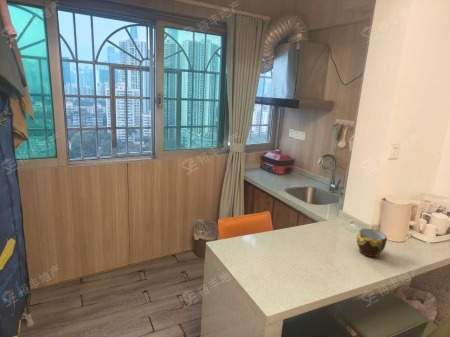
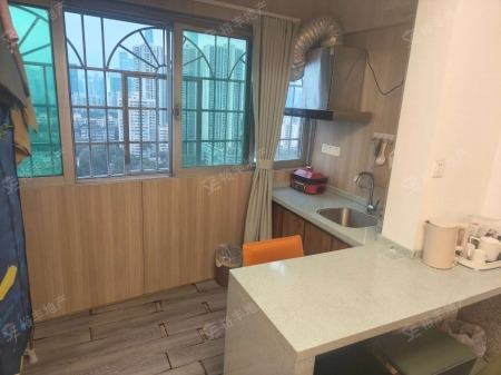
- cup [356,228,388,258]
